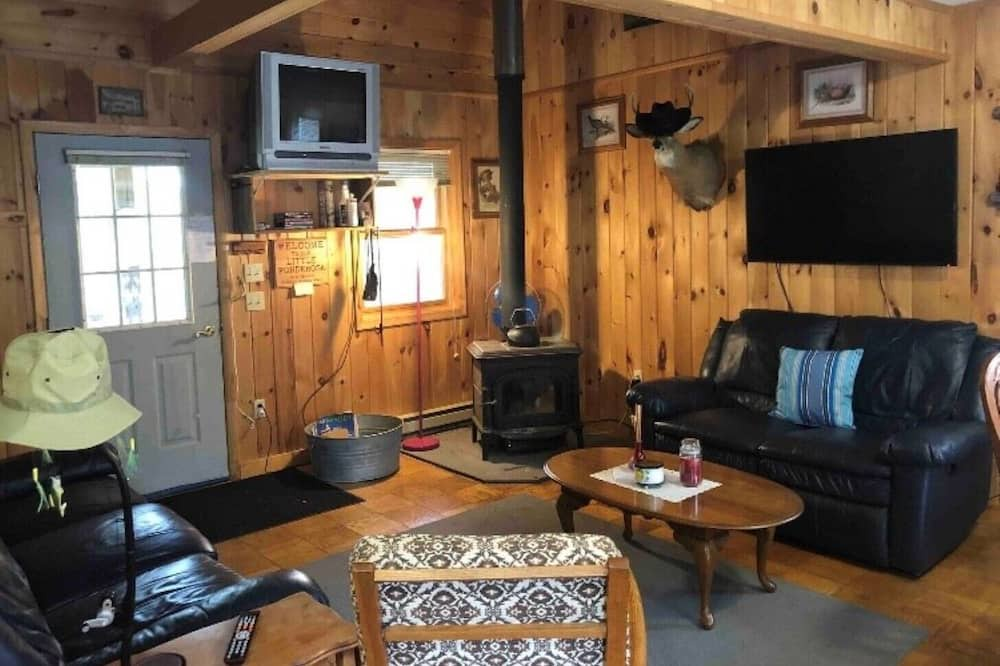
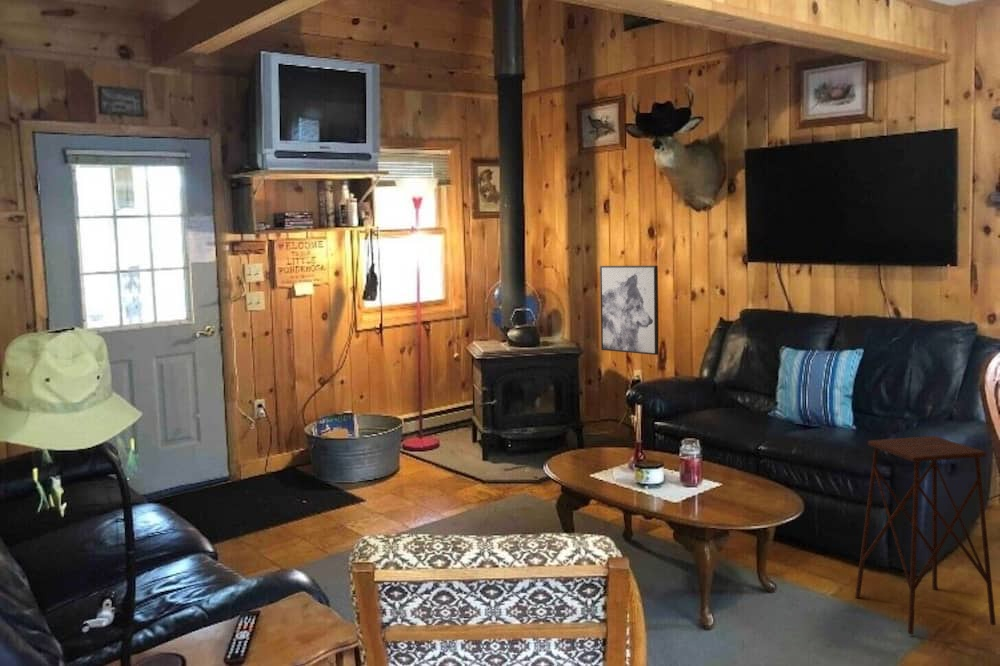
+ side table [854,435,997,636]
+ wall art [599,265,659,356]
